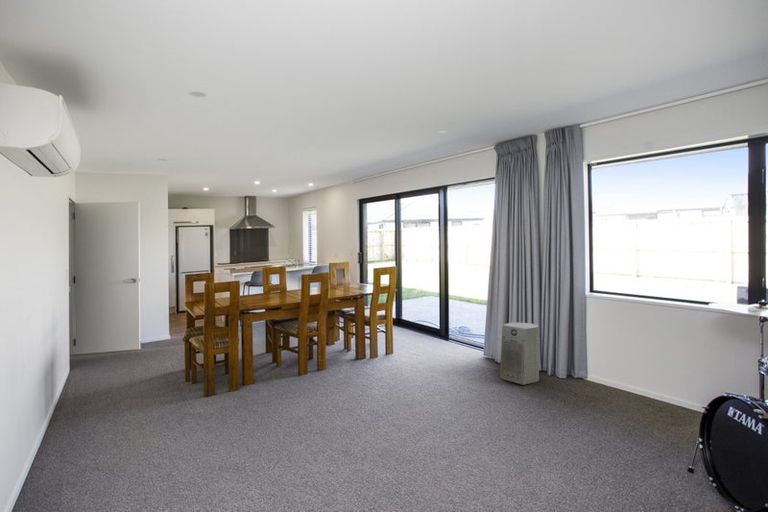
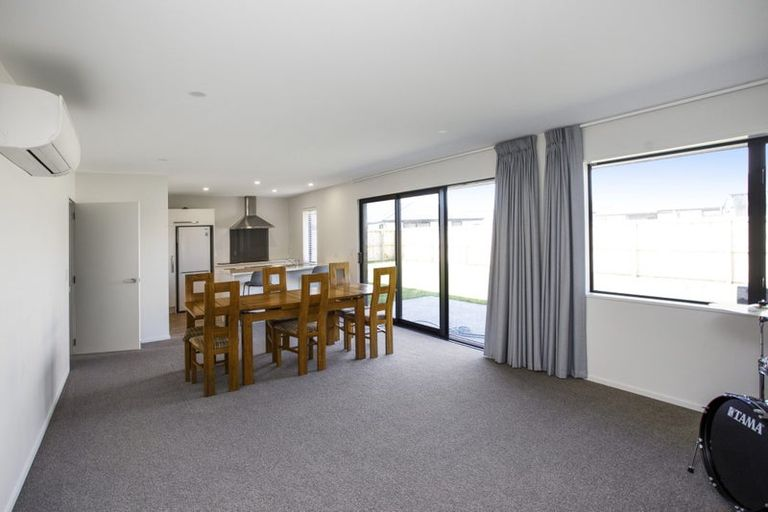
- fan [499,322,540,386]
